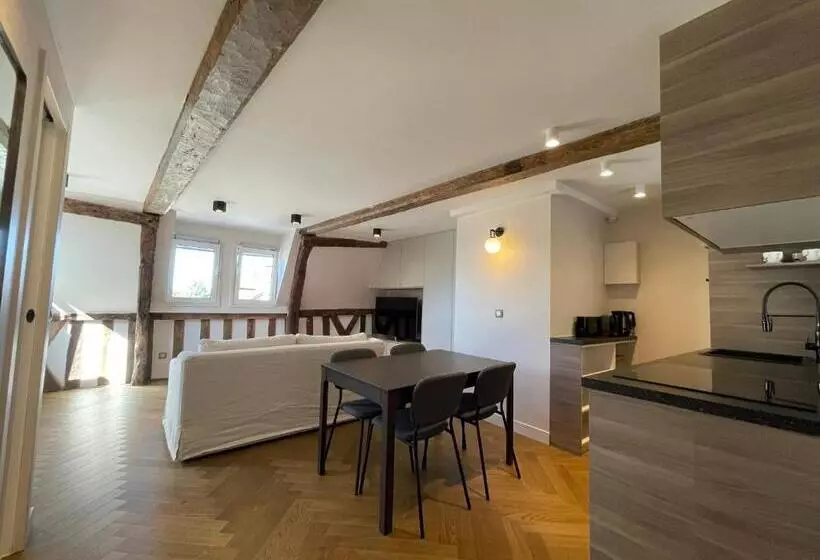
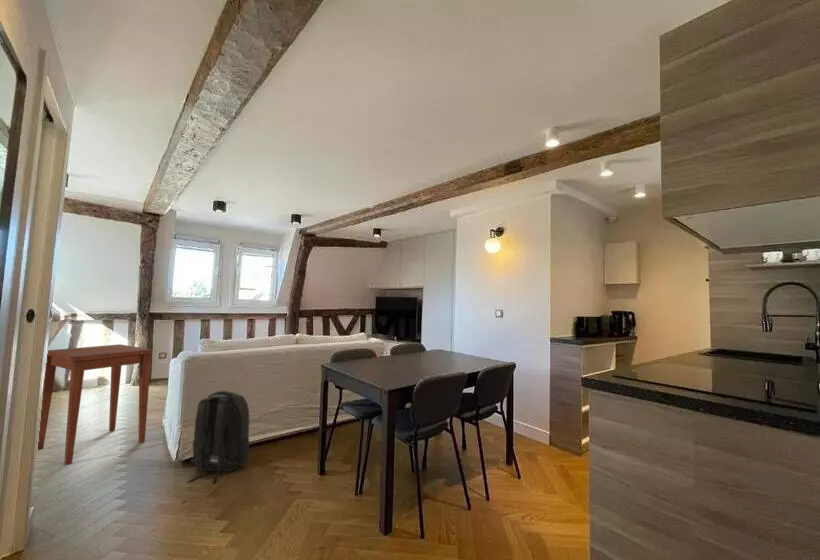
+ backpack [187,390,250,485]
+ side table [37,343,153,466]
